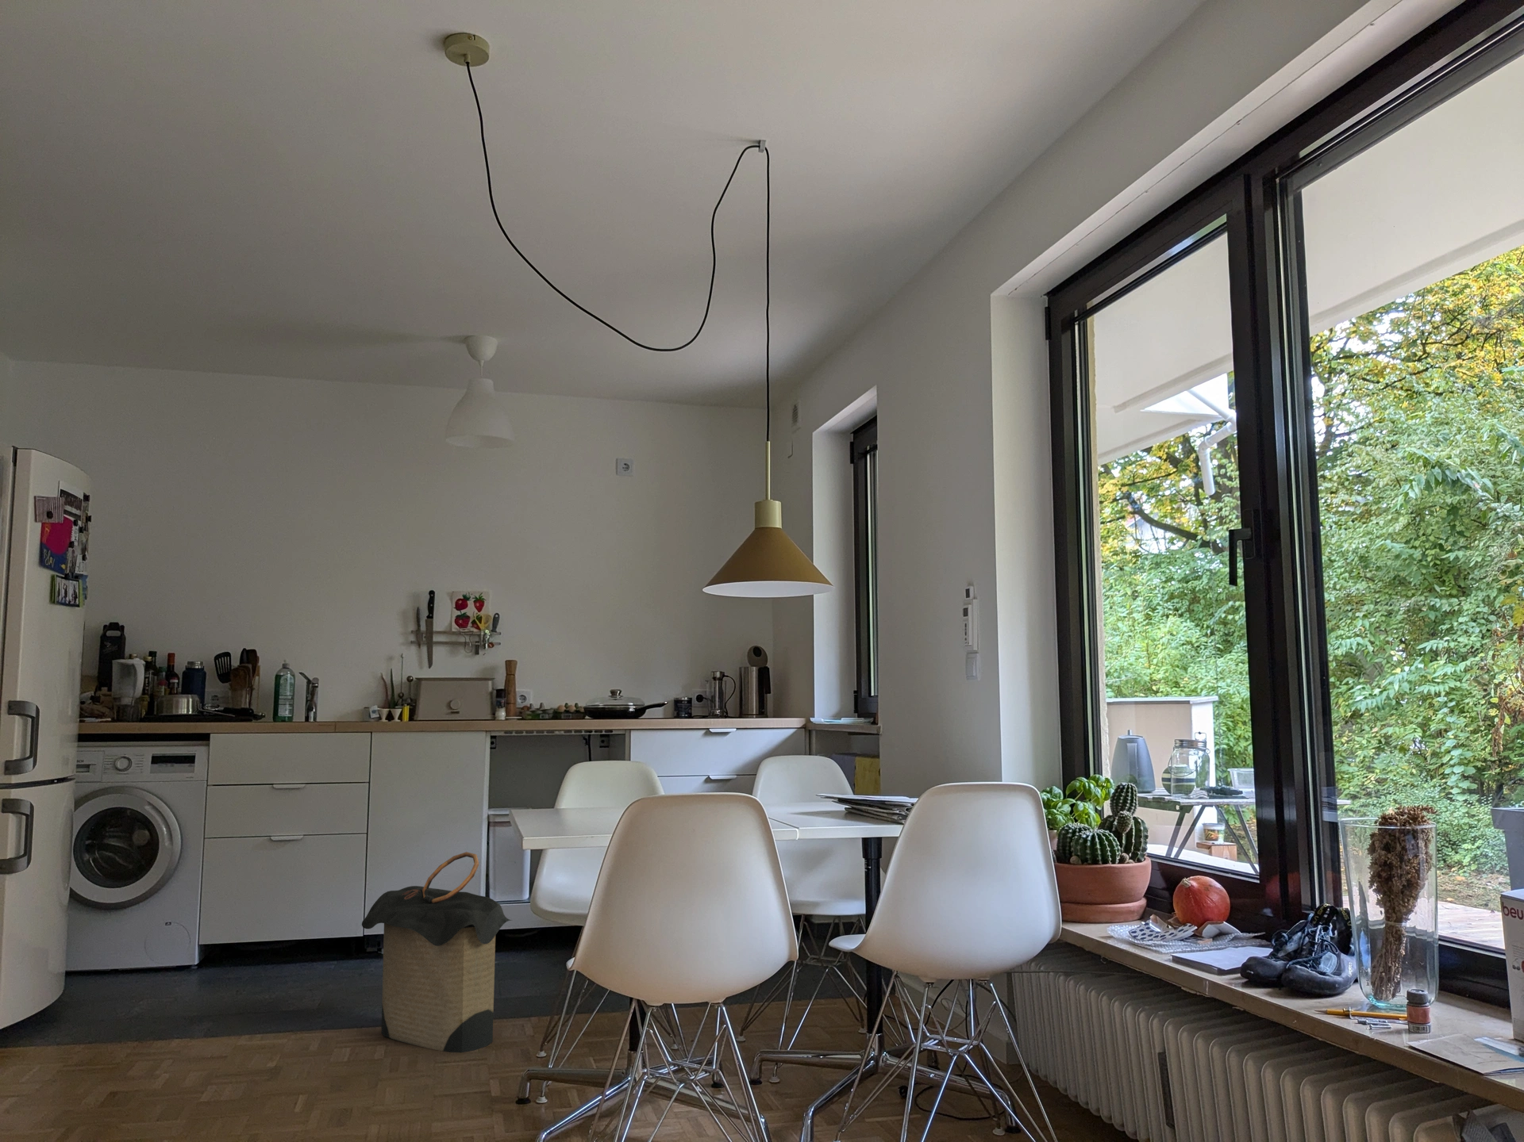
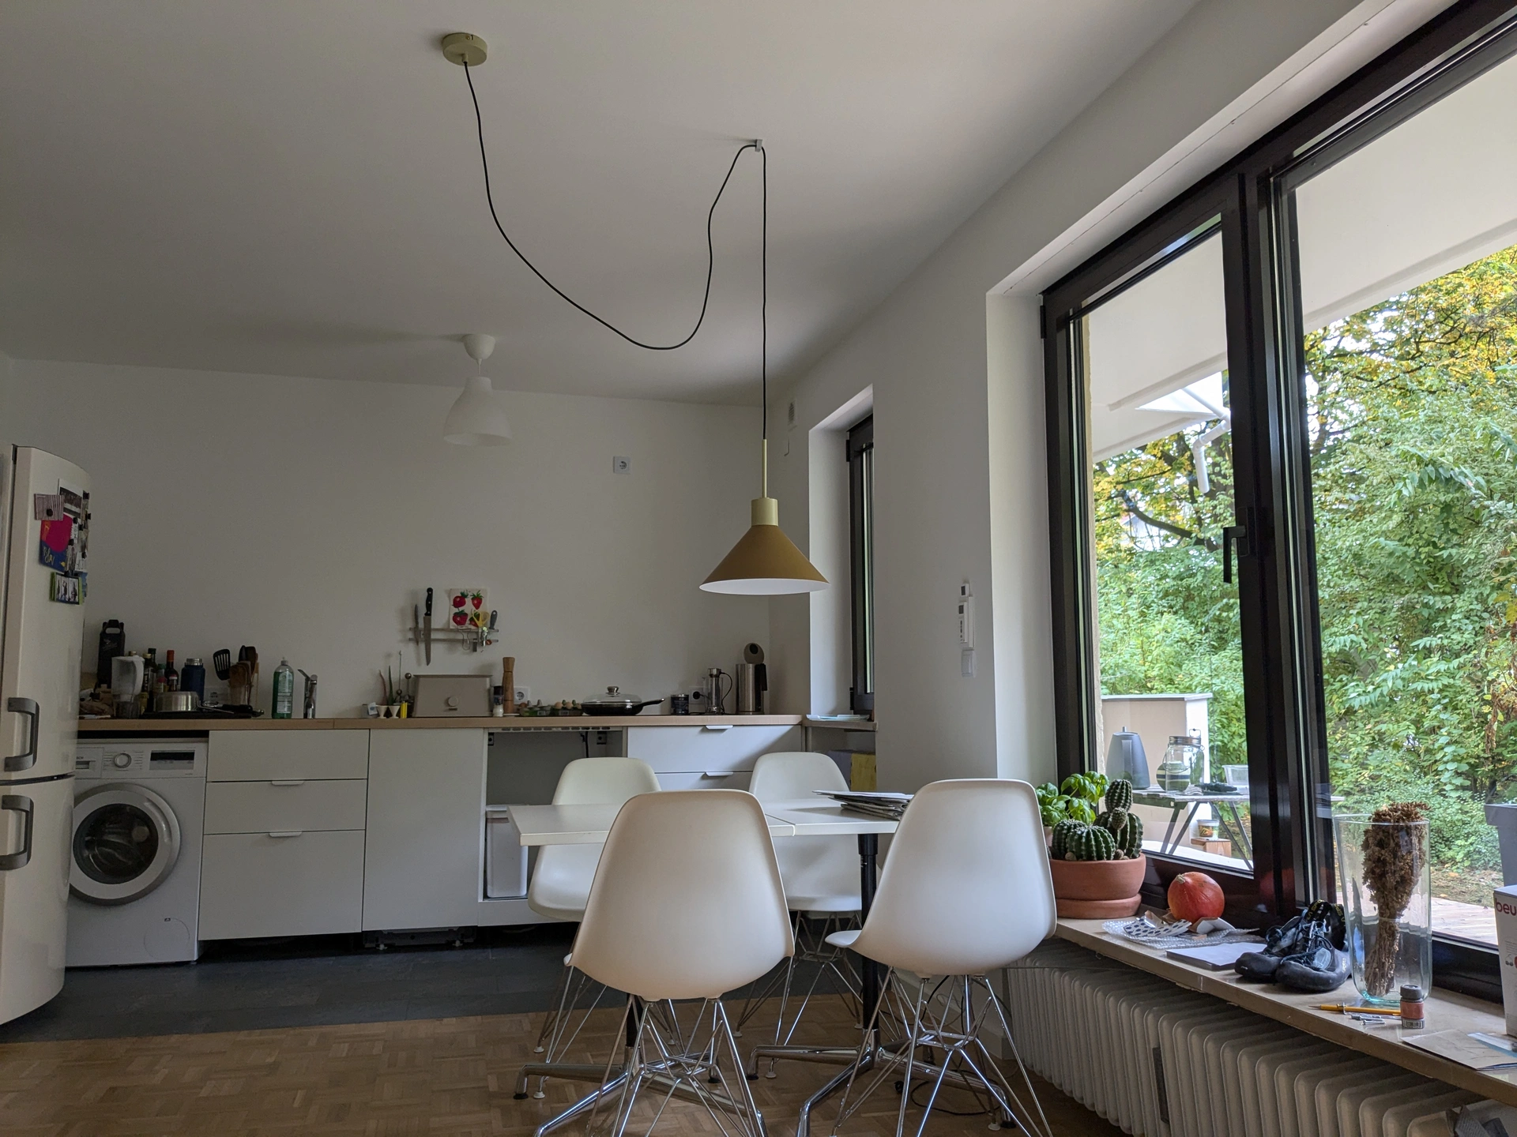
- laundry hamper [361,851,512,1053]
